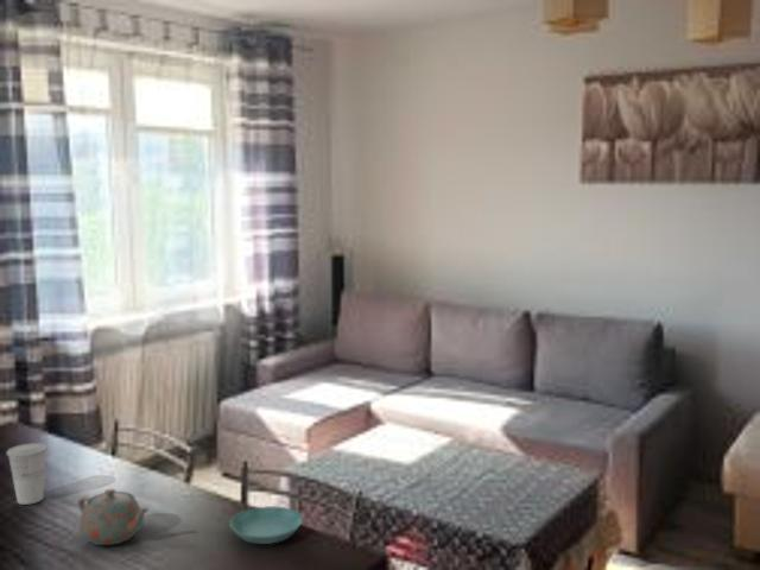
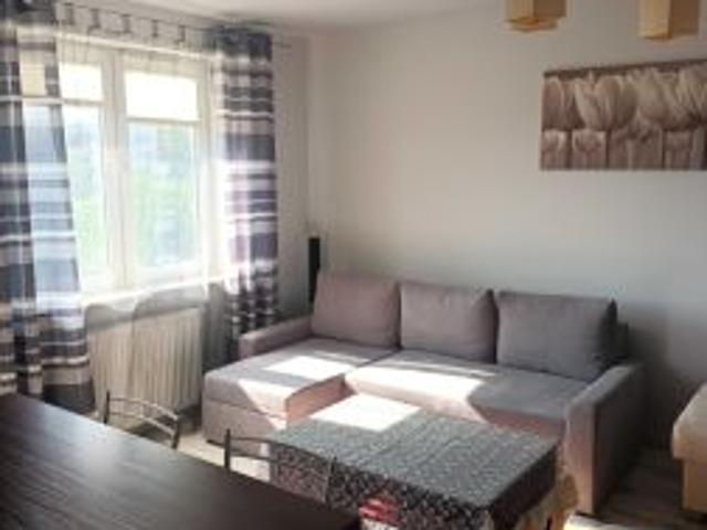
- cup [6,442,49,506]
- saucer [228,505,304,545]
- teapot [77,488,150,546]
